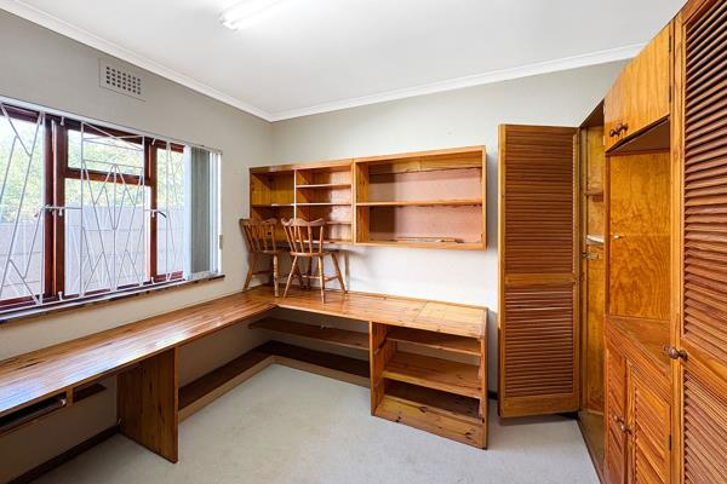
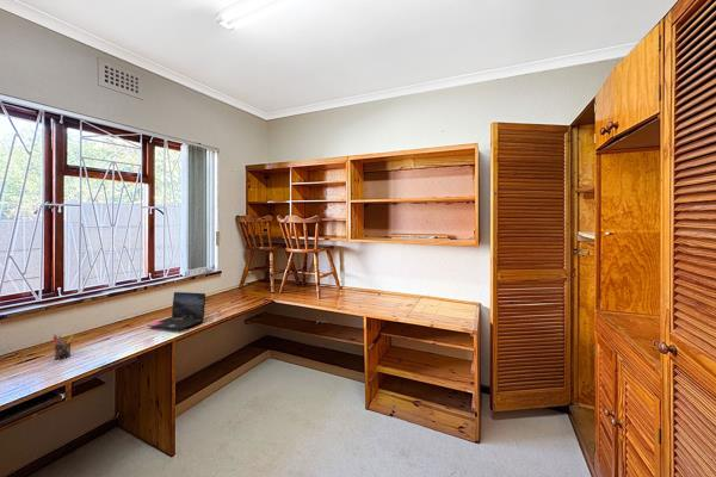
+ laptop [147,291,206,332]
+ pen holder [51,333,74,360]
